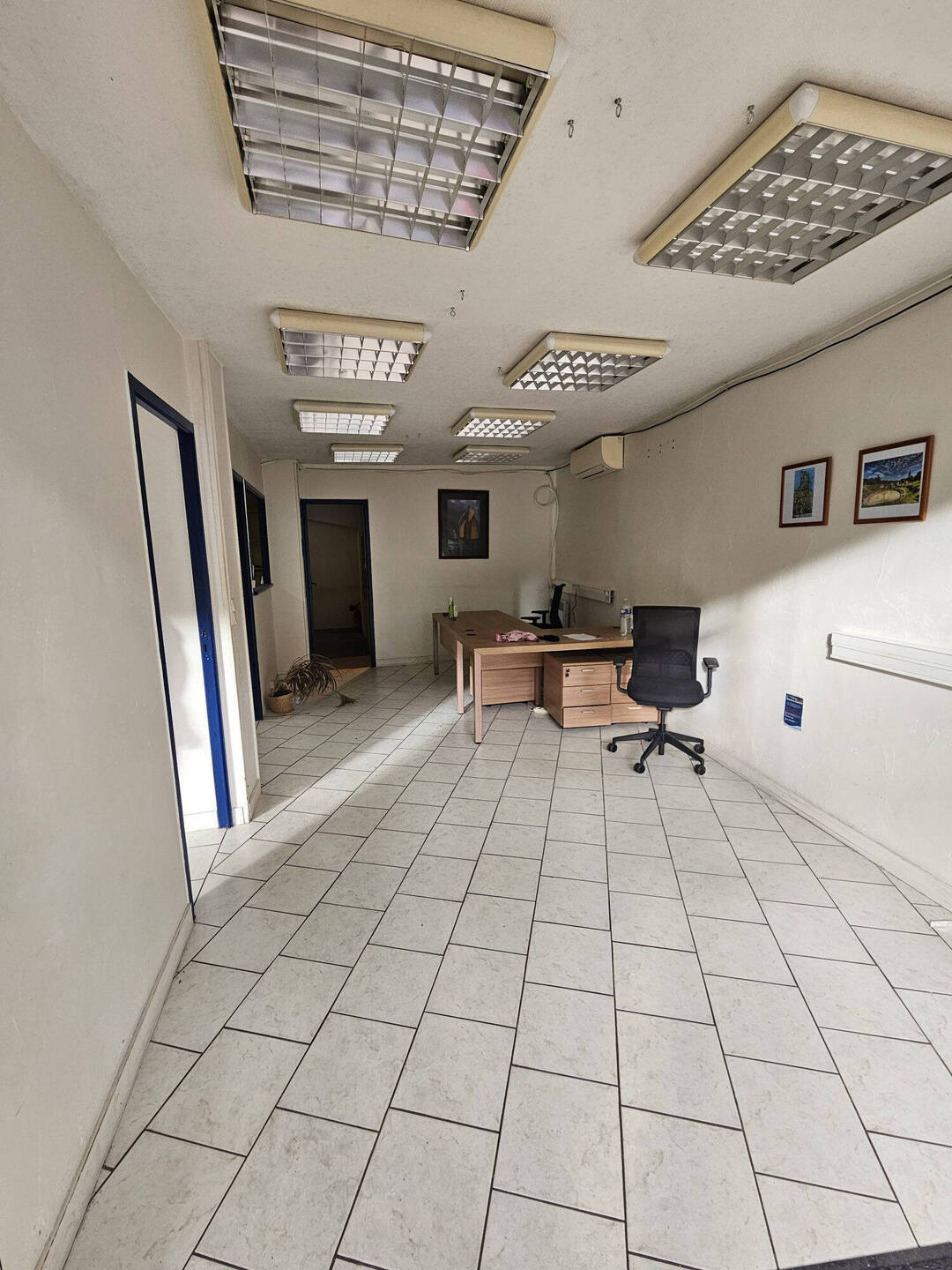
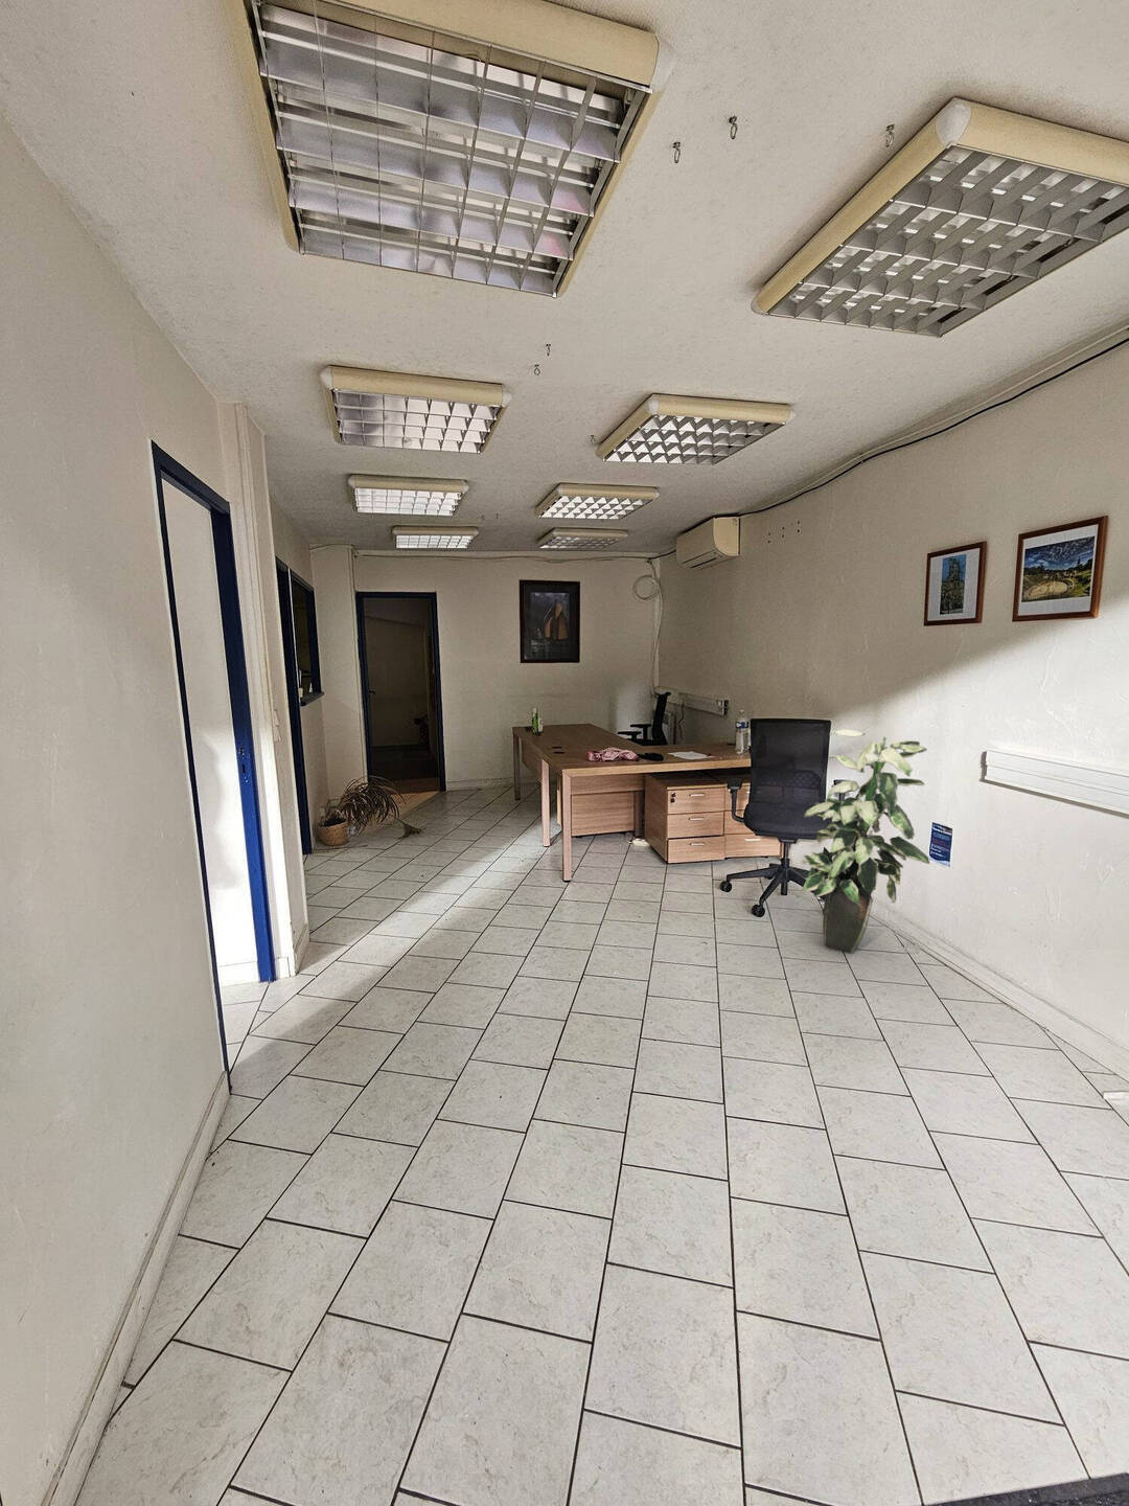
+ indoor plant [800,728,931,955]
